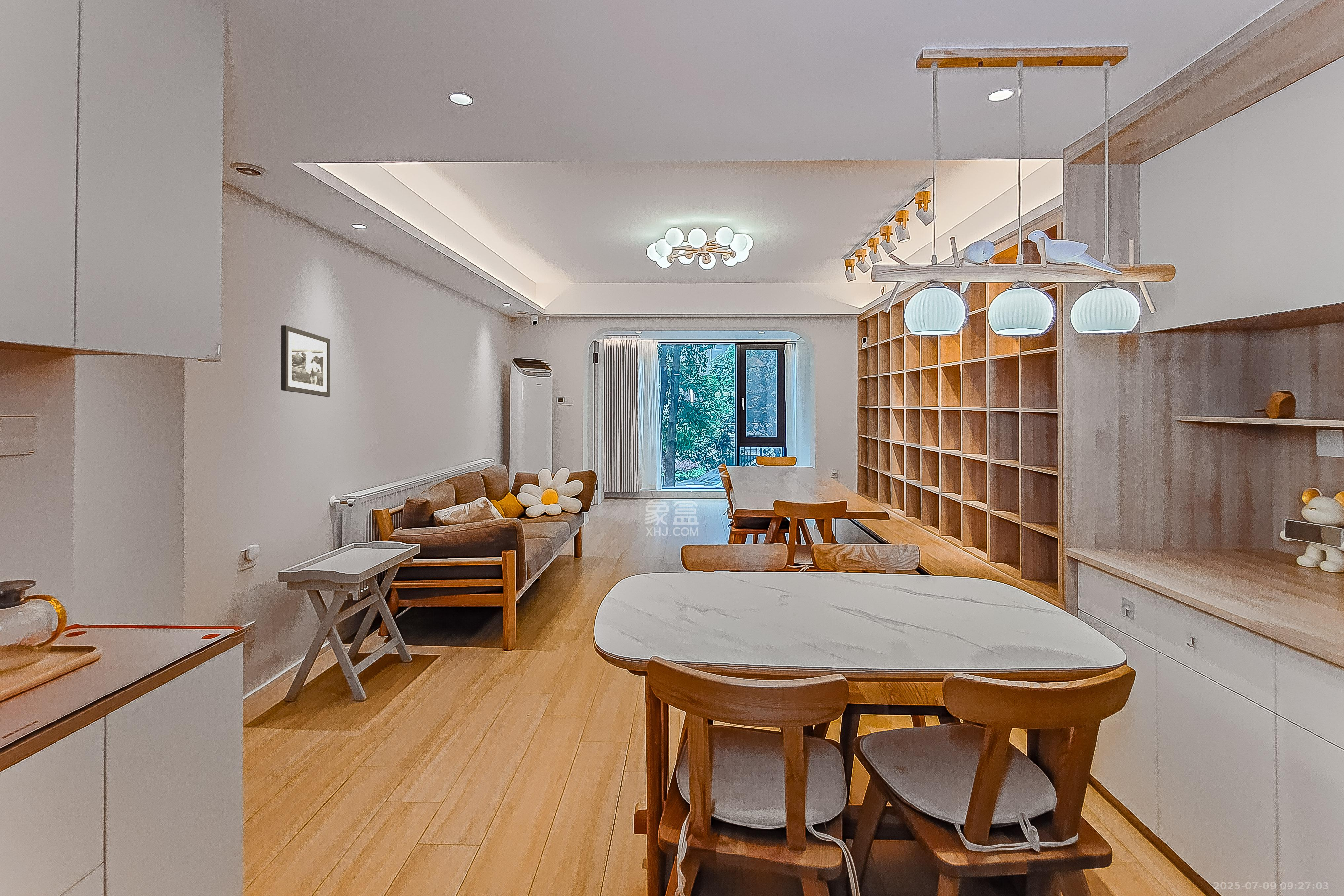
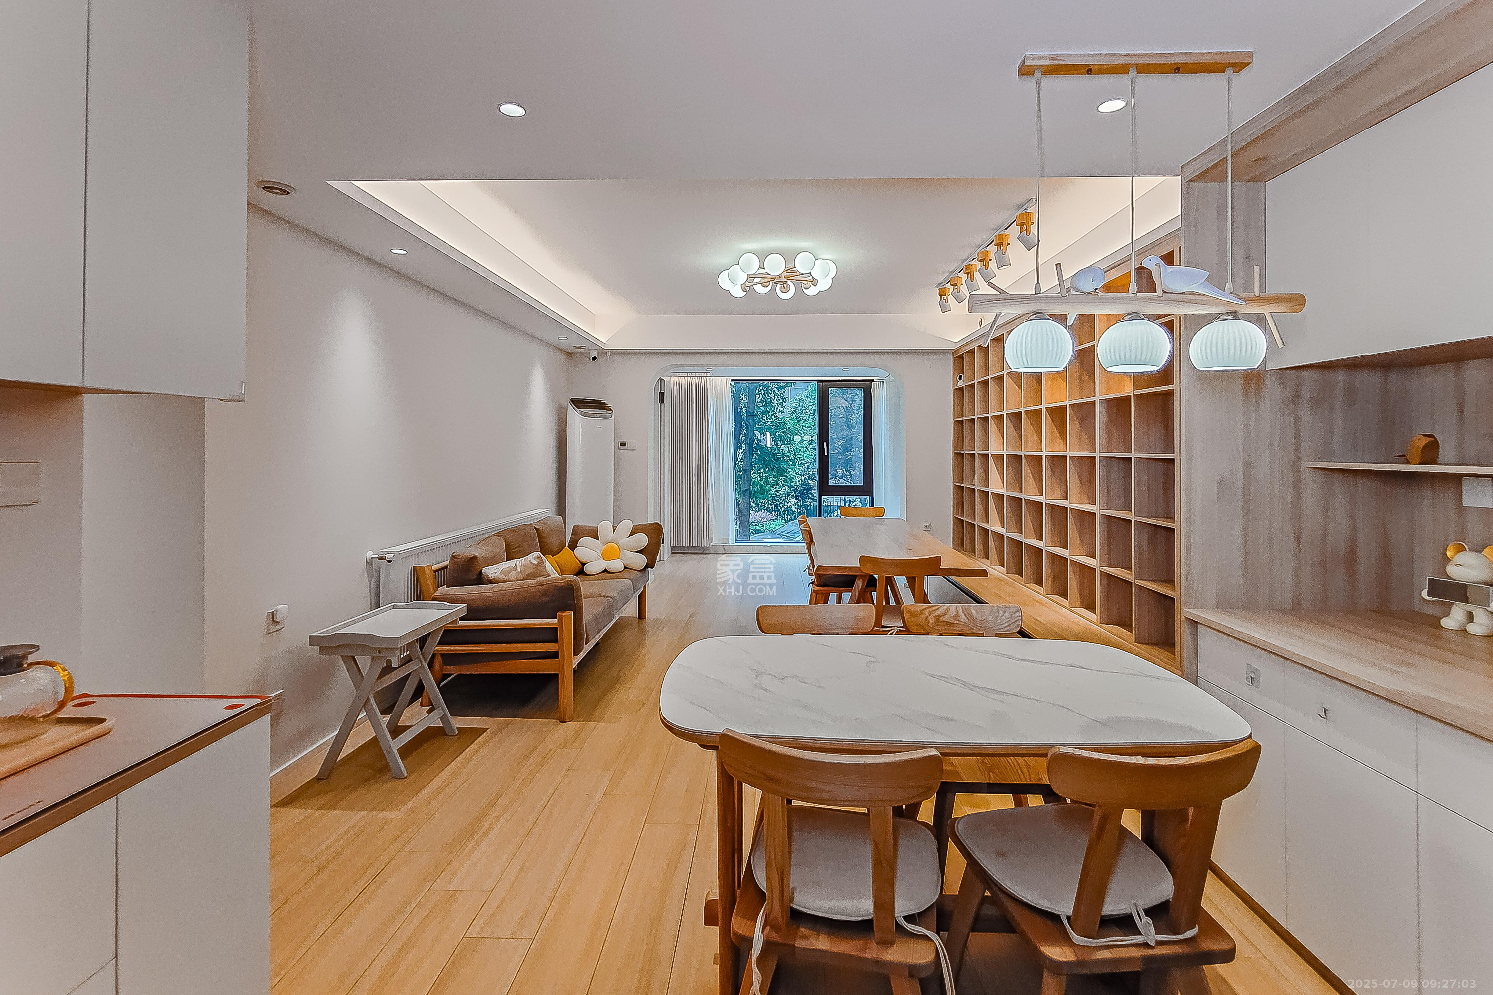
- picture frame [281,325,330,397]
